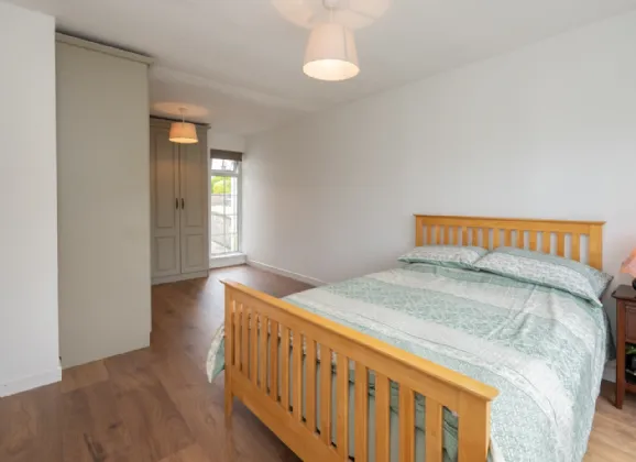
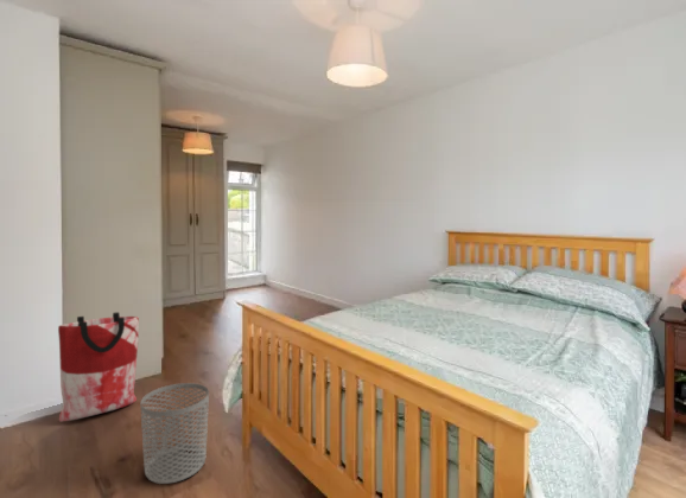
+ bag [57,311,140,422]
+ waste bin [139,382,210,485]
